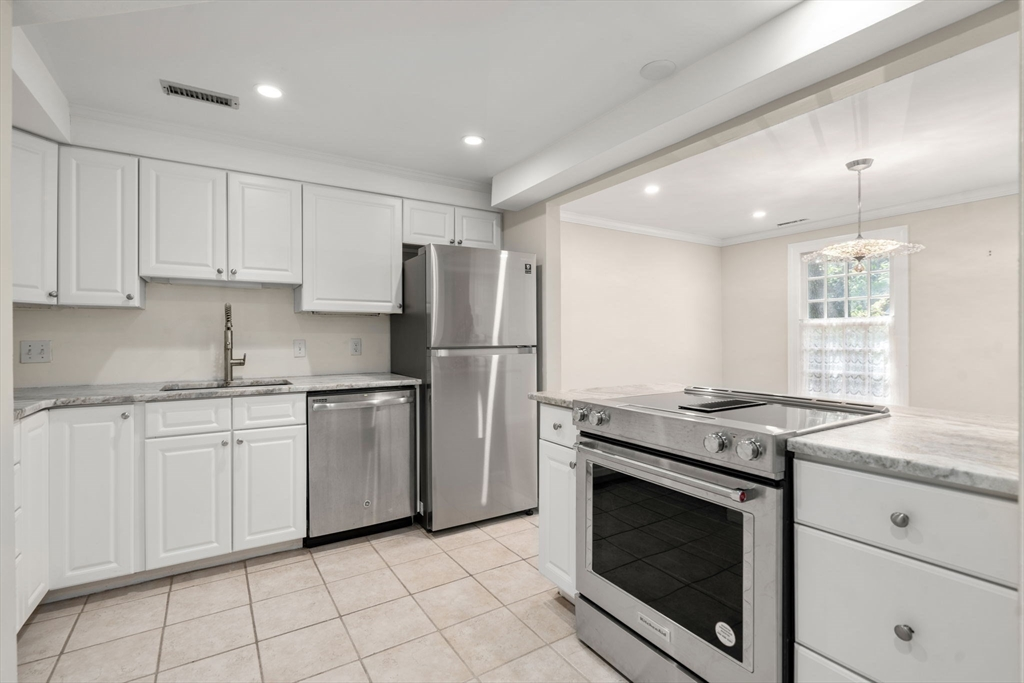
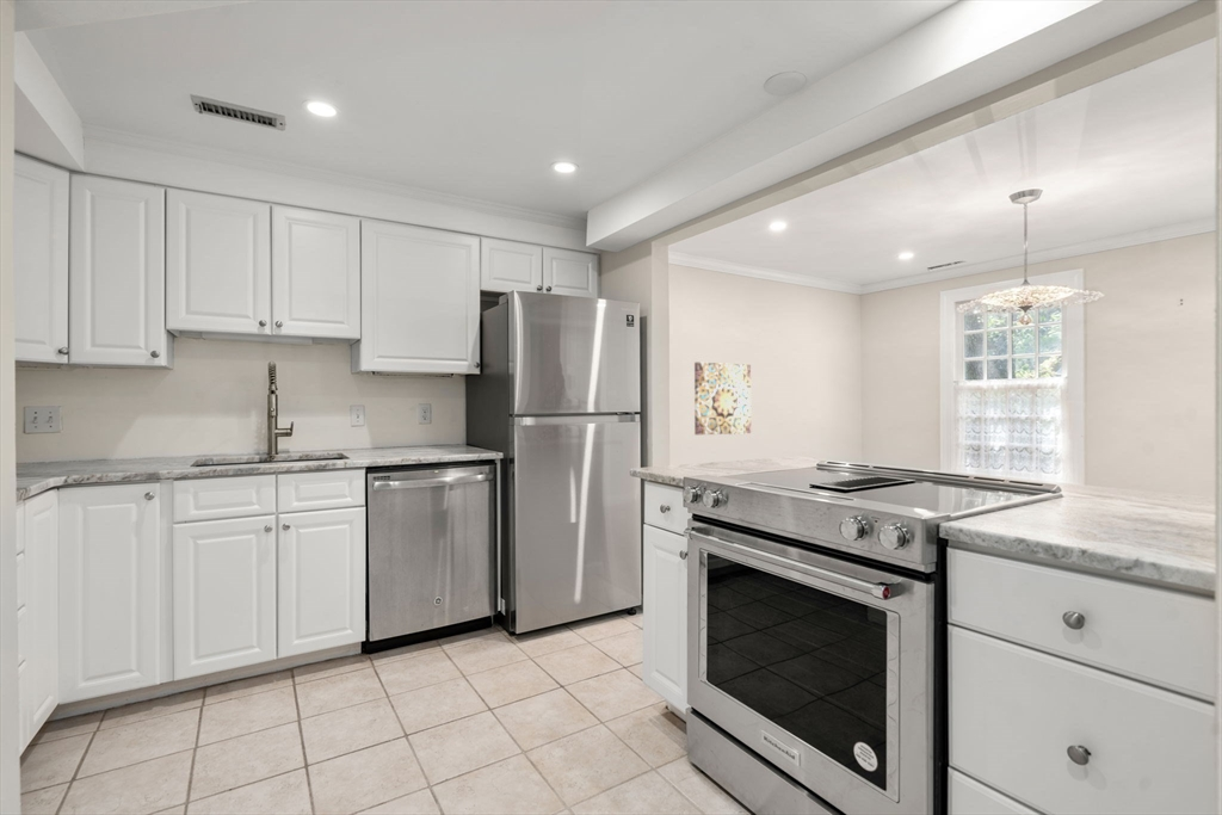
+ wall art [693,362,752,436]
